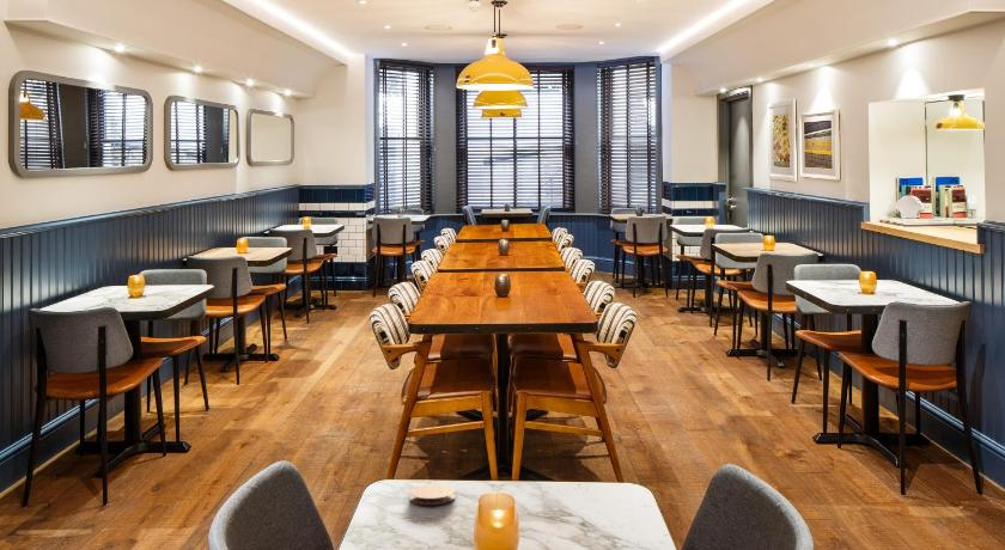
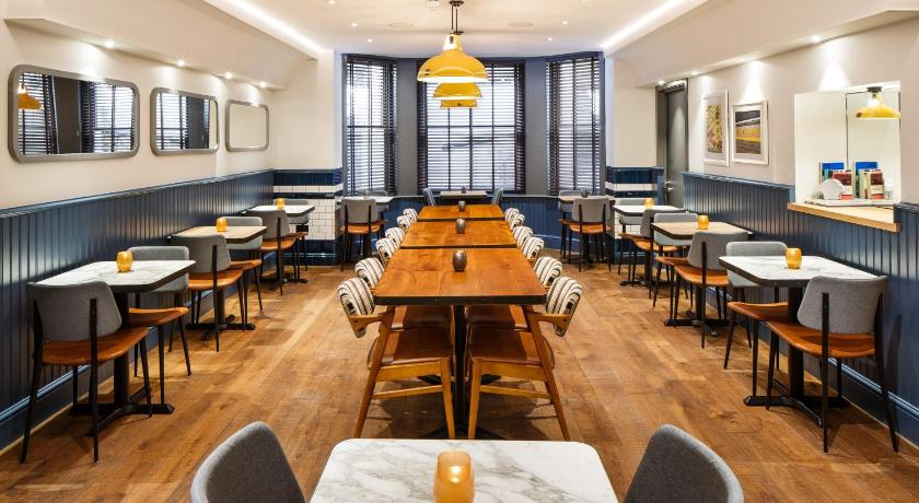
- coaster [409,483,456,506]
